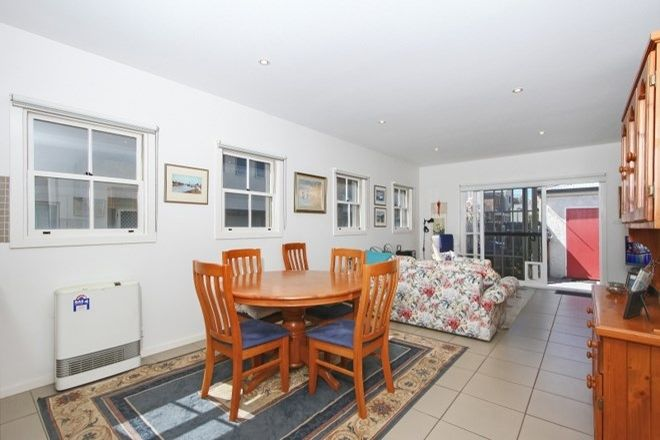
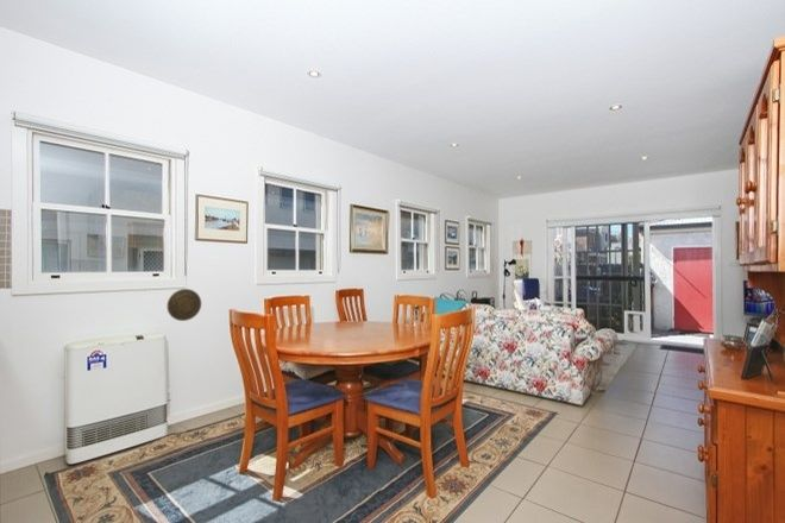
+ decorative plate [165,288,202,322]
